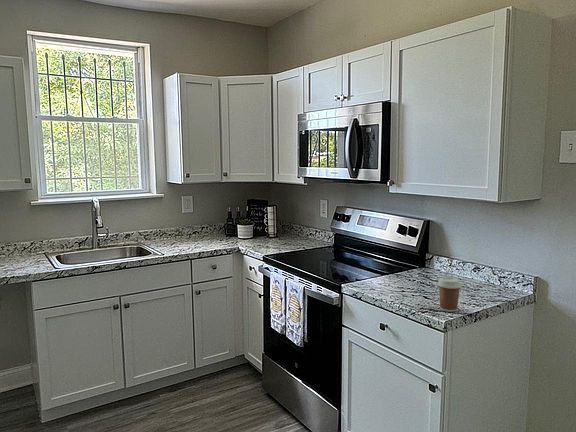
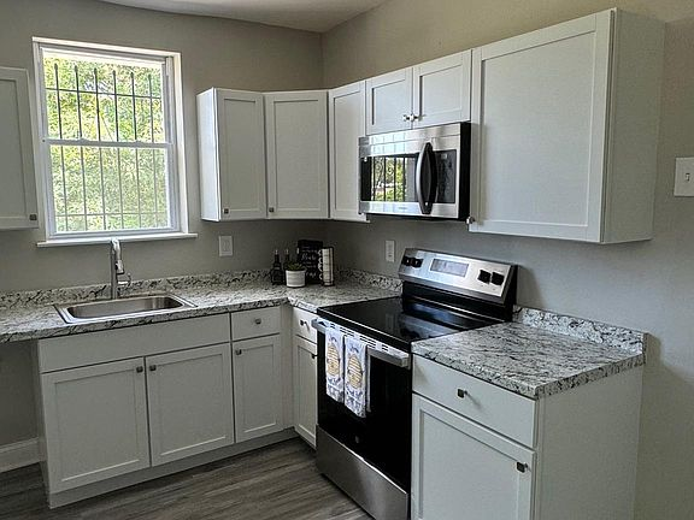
- coffee cup [436,276,463,313]
